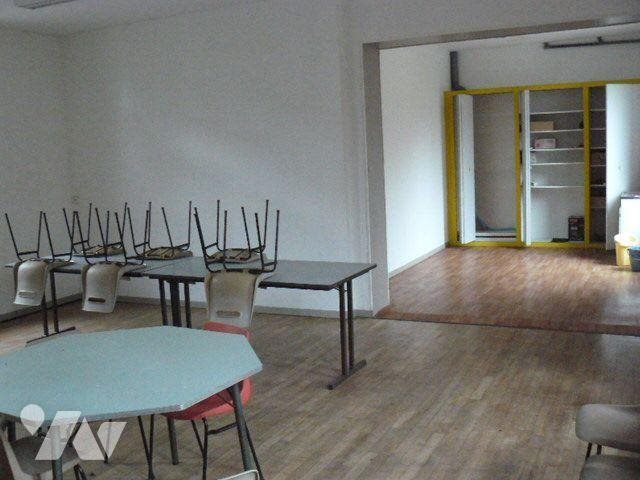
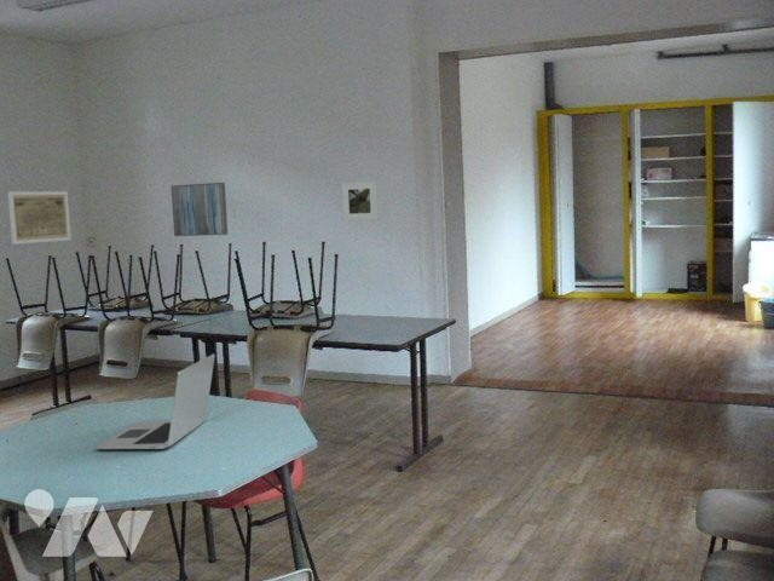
+ wall art [171,182,229,237]
+ map [6,190,73,246]
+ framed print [341,180,380,223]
+ laptop [94,353,216,450]
